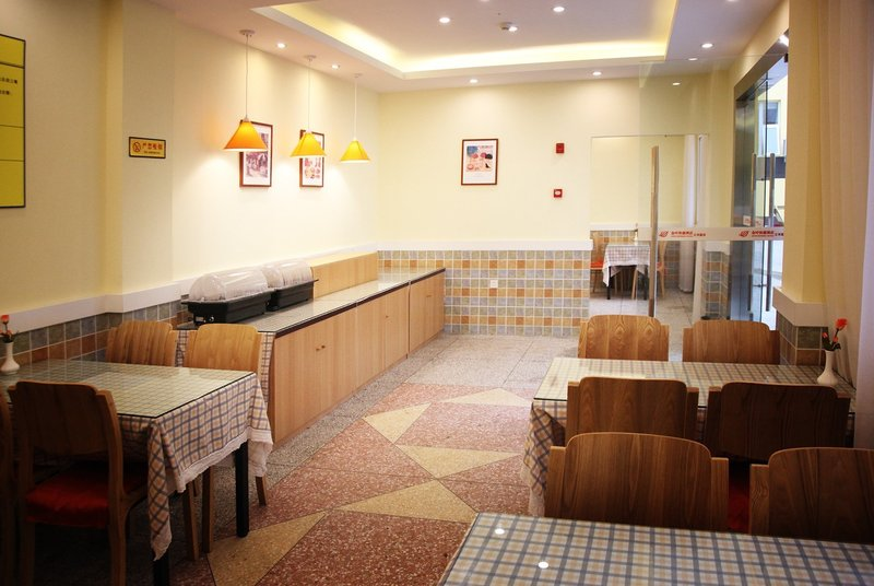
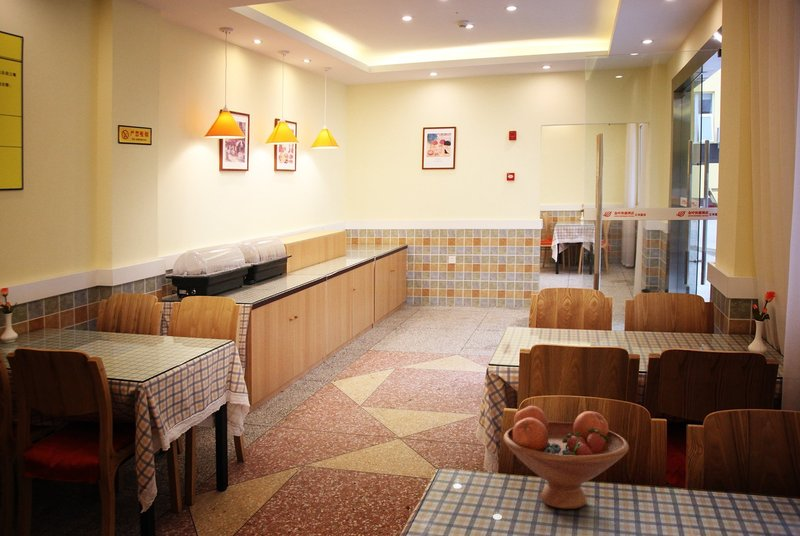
+ fruit bowl [502,405,630,510]
